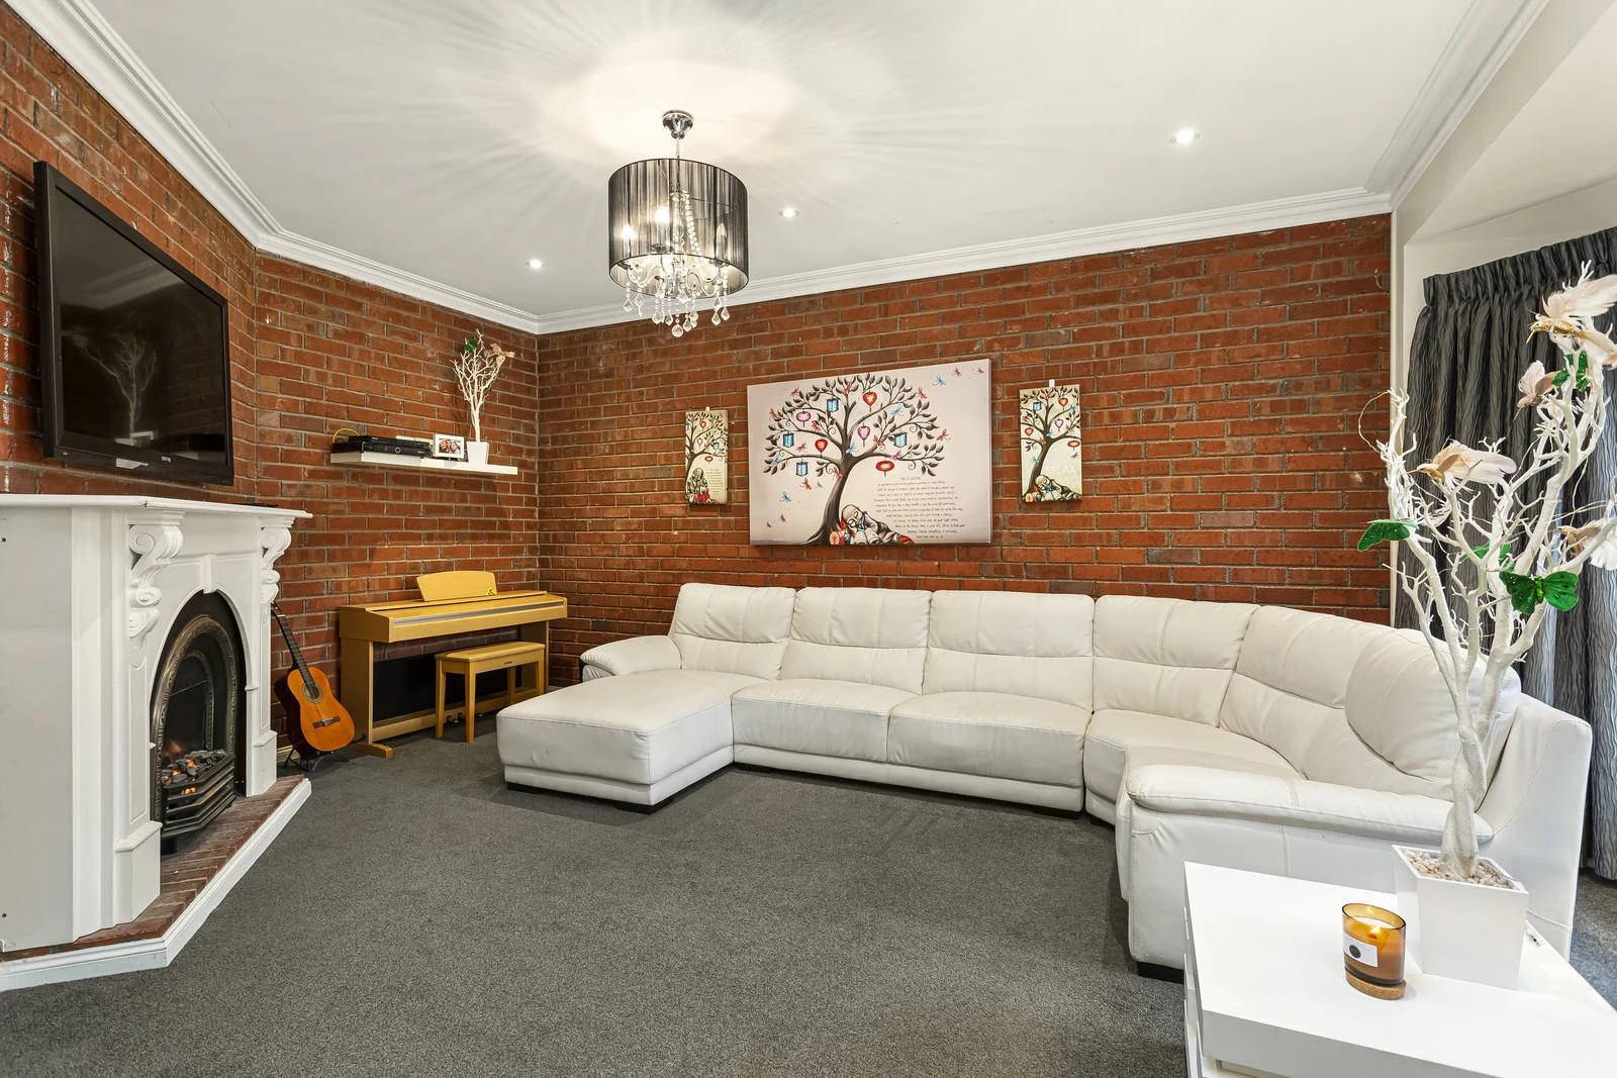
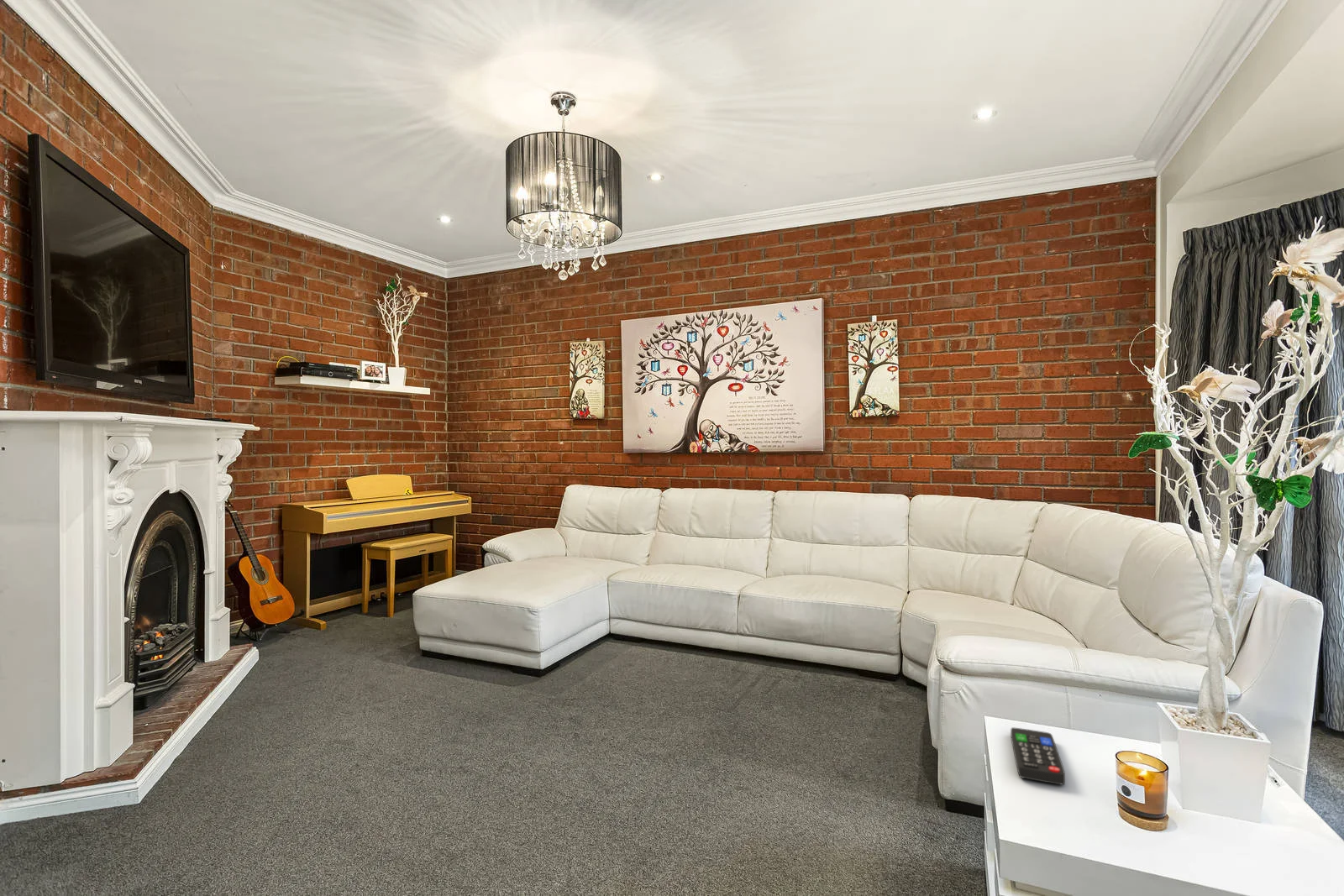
+ remote control [1010,726,1066,786]
